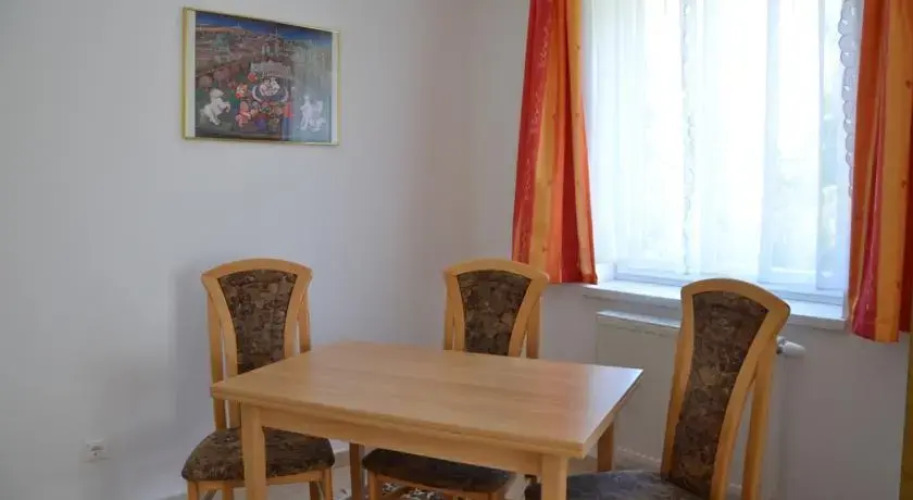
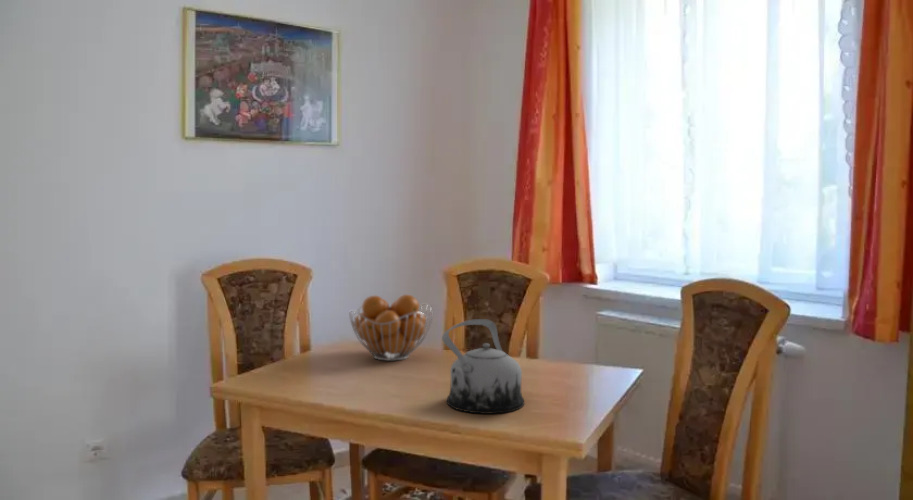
+ teapot [441,318,526,415]
+ fruit basket [348,294,434,362]
